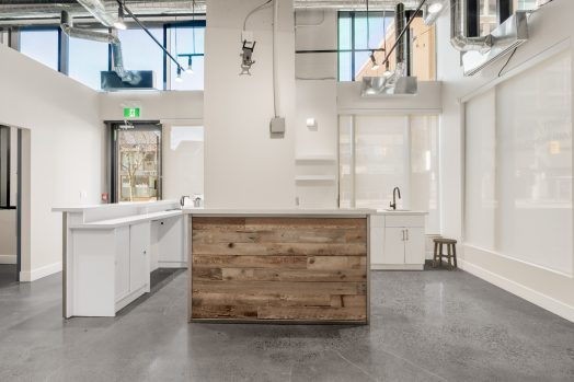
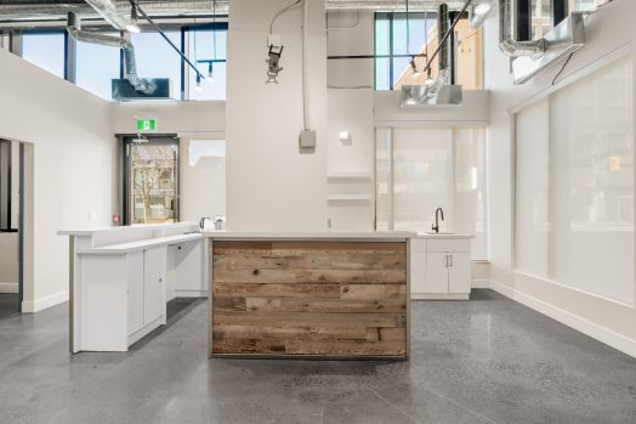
- stool [432,238,459,271]
